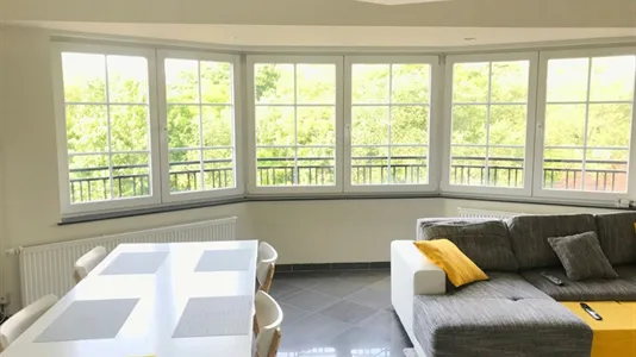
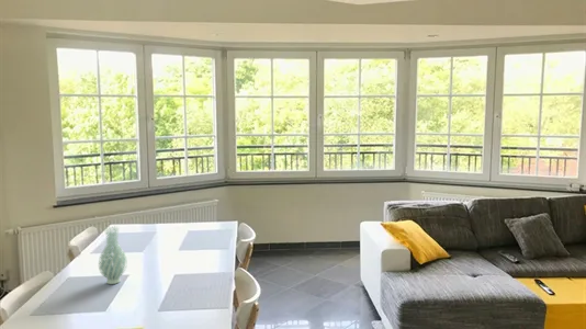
+ vase [98,226,128,285]
